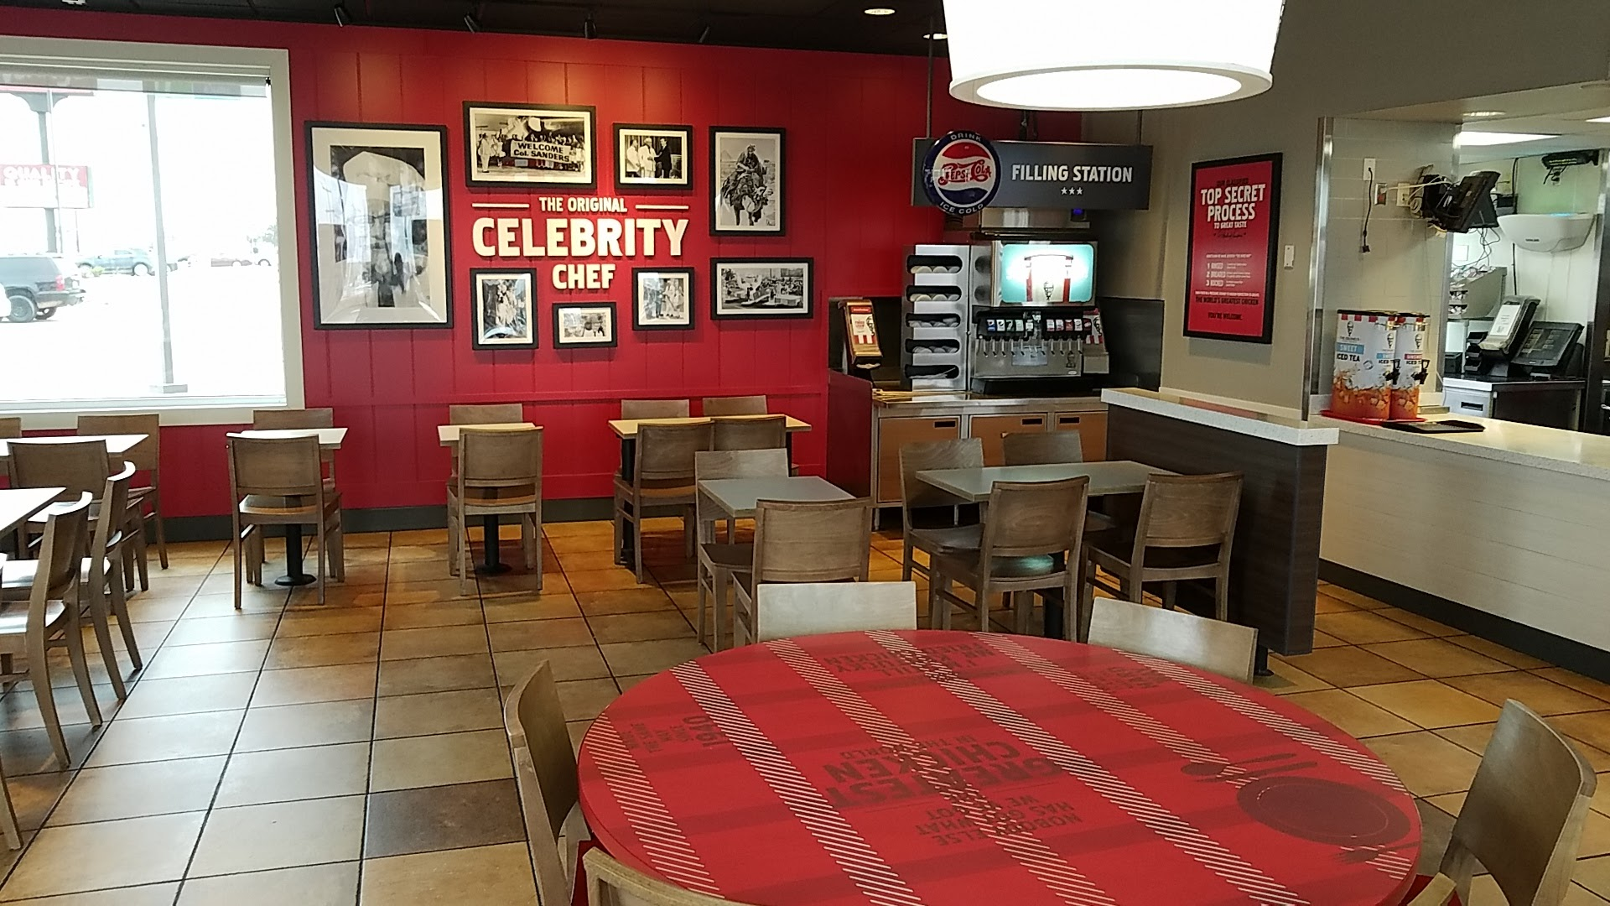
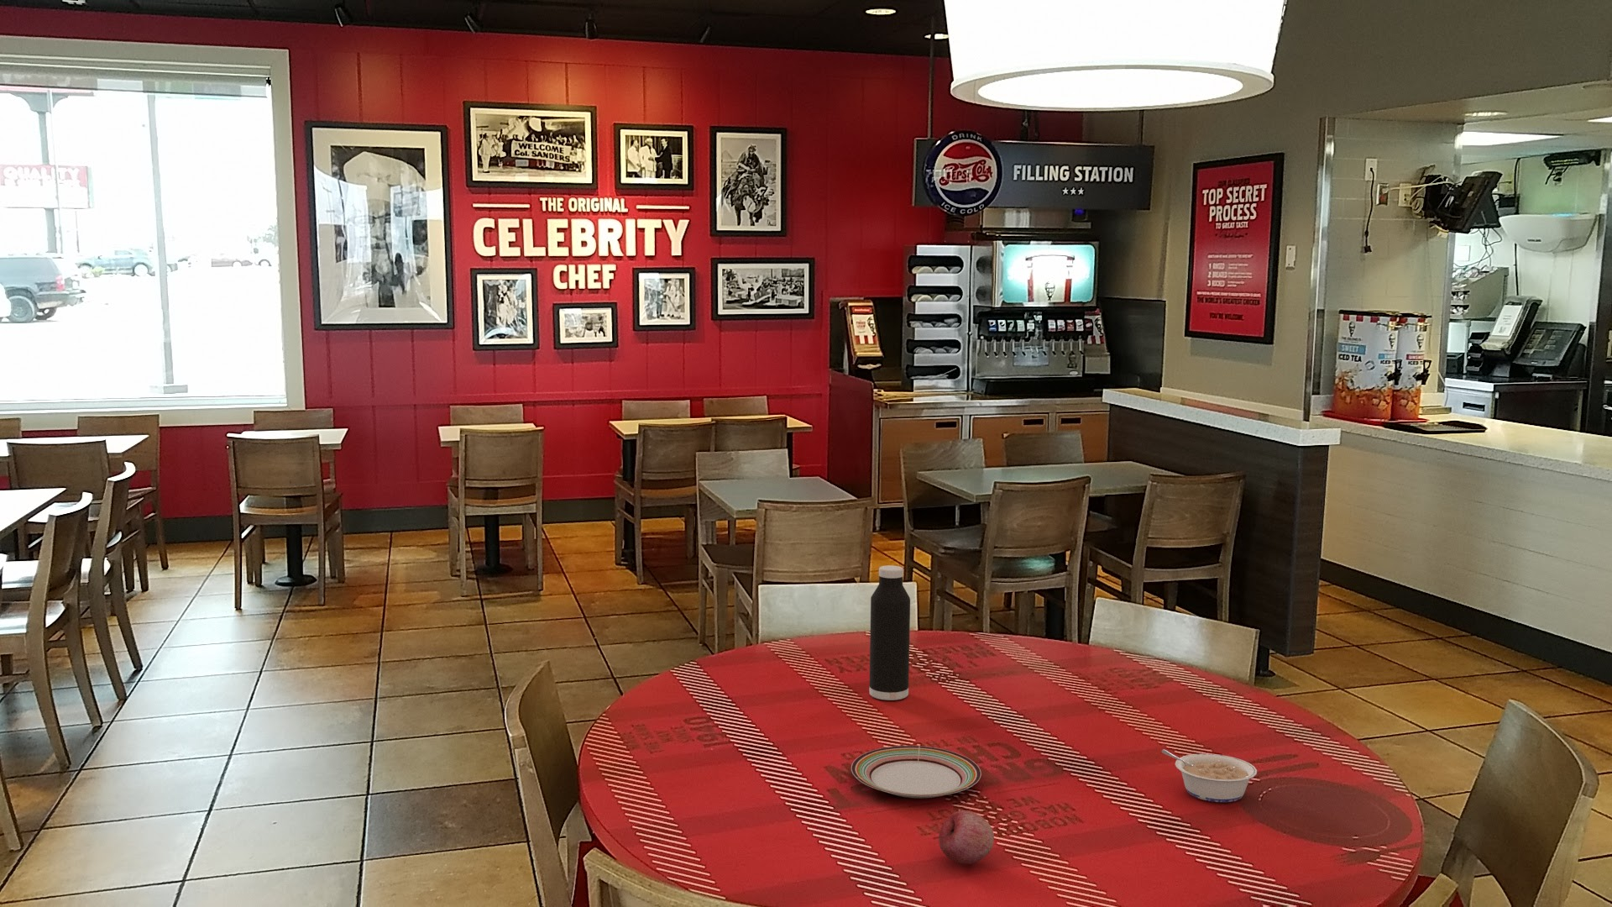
+ fruit [938,810,995,865]
+ legume [1161,749,1258,803]
+ water bottle [869,565,911,701]
+ plate [850,745,981,798]
